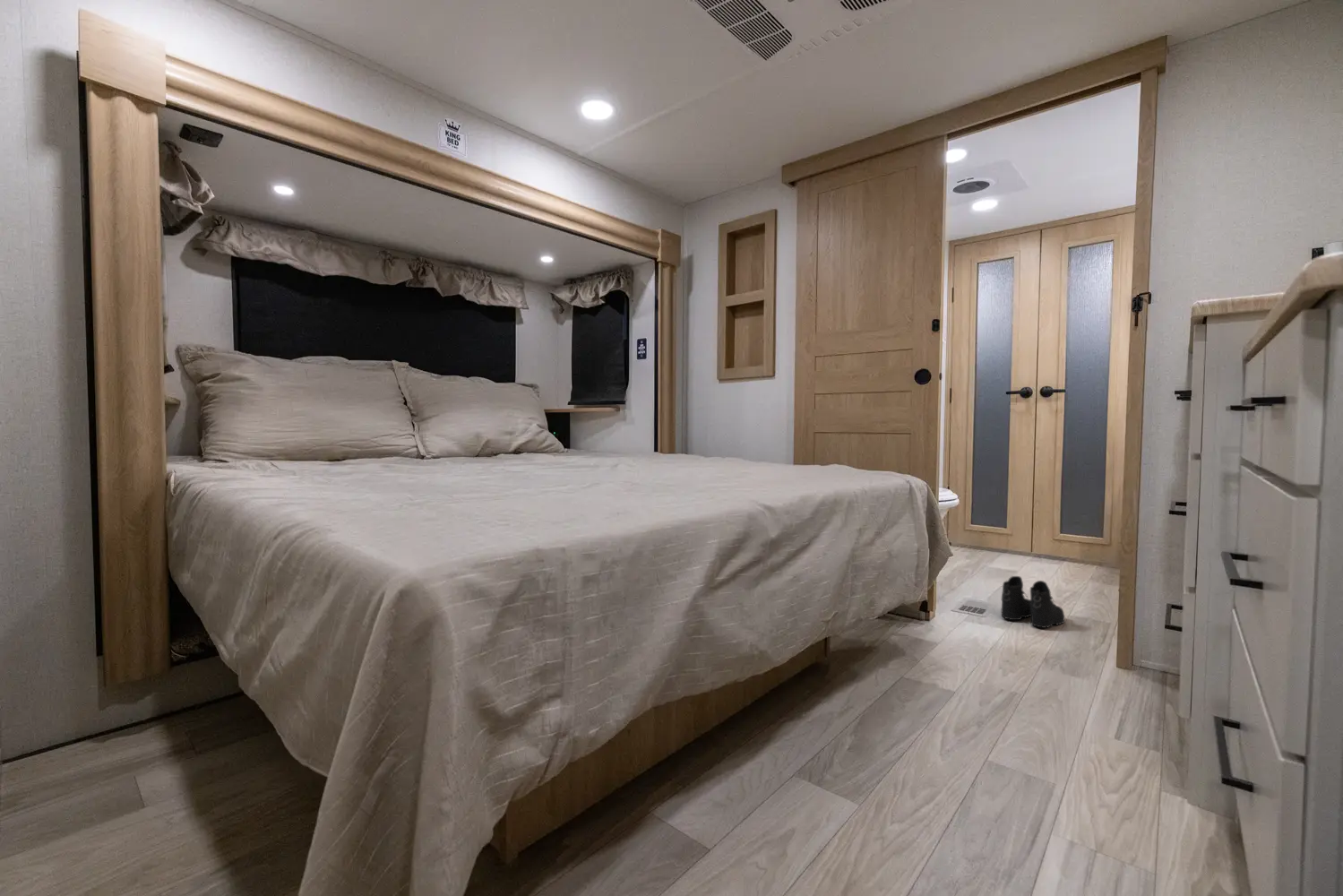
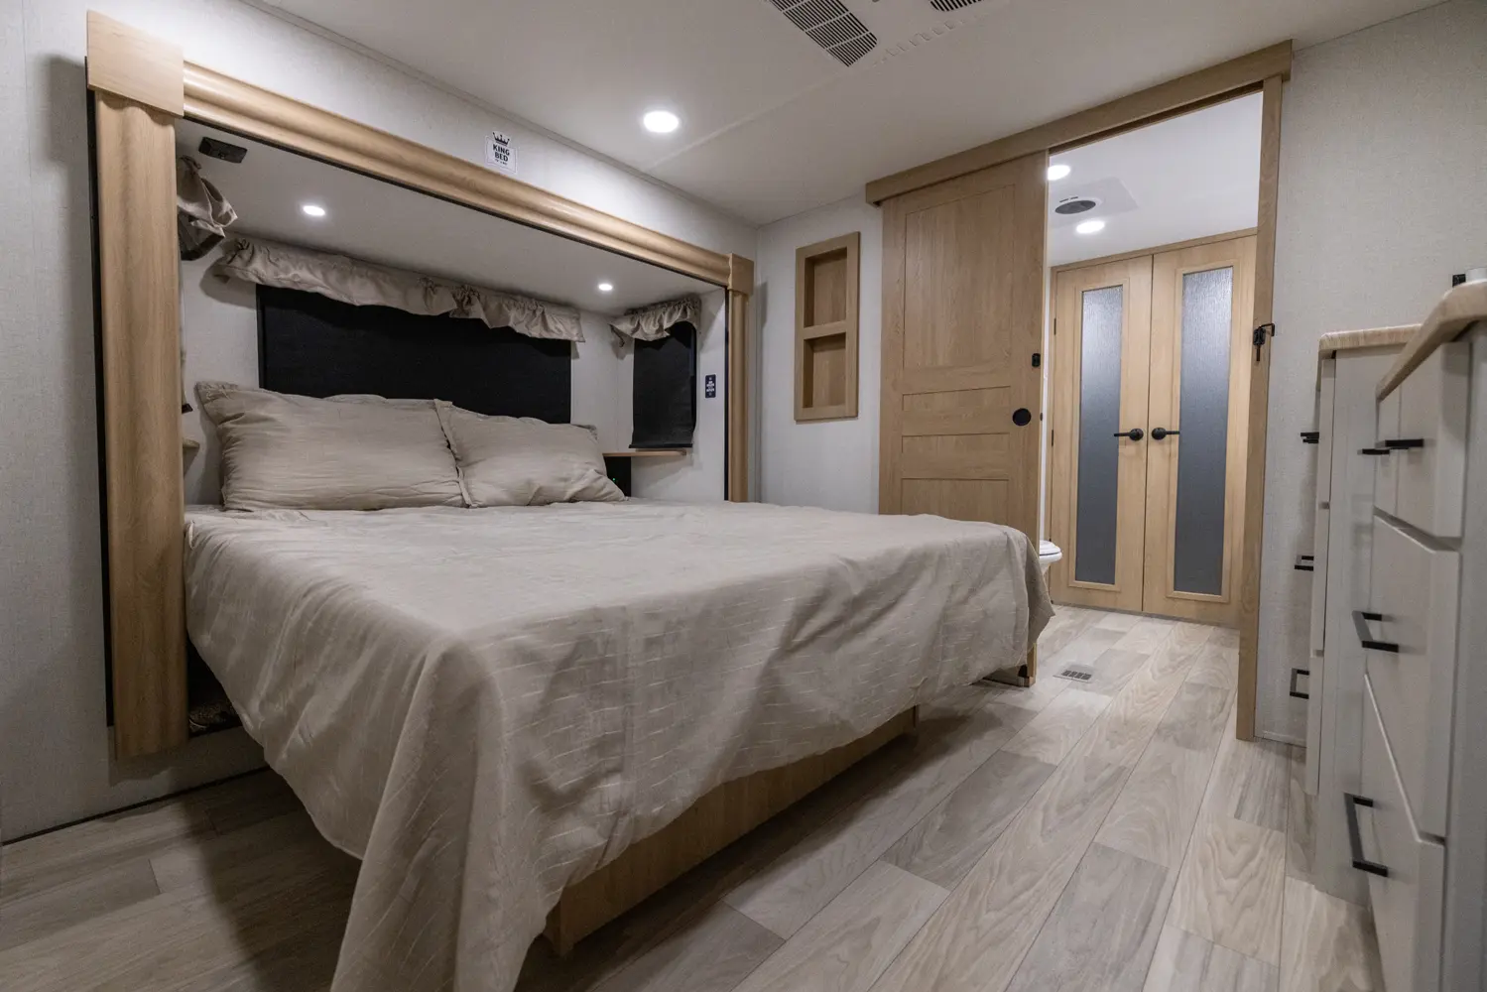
- boots [1000,575,1065,629]
